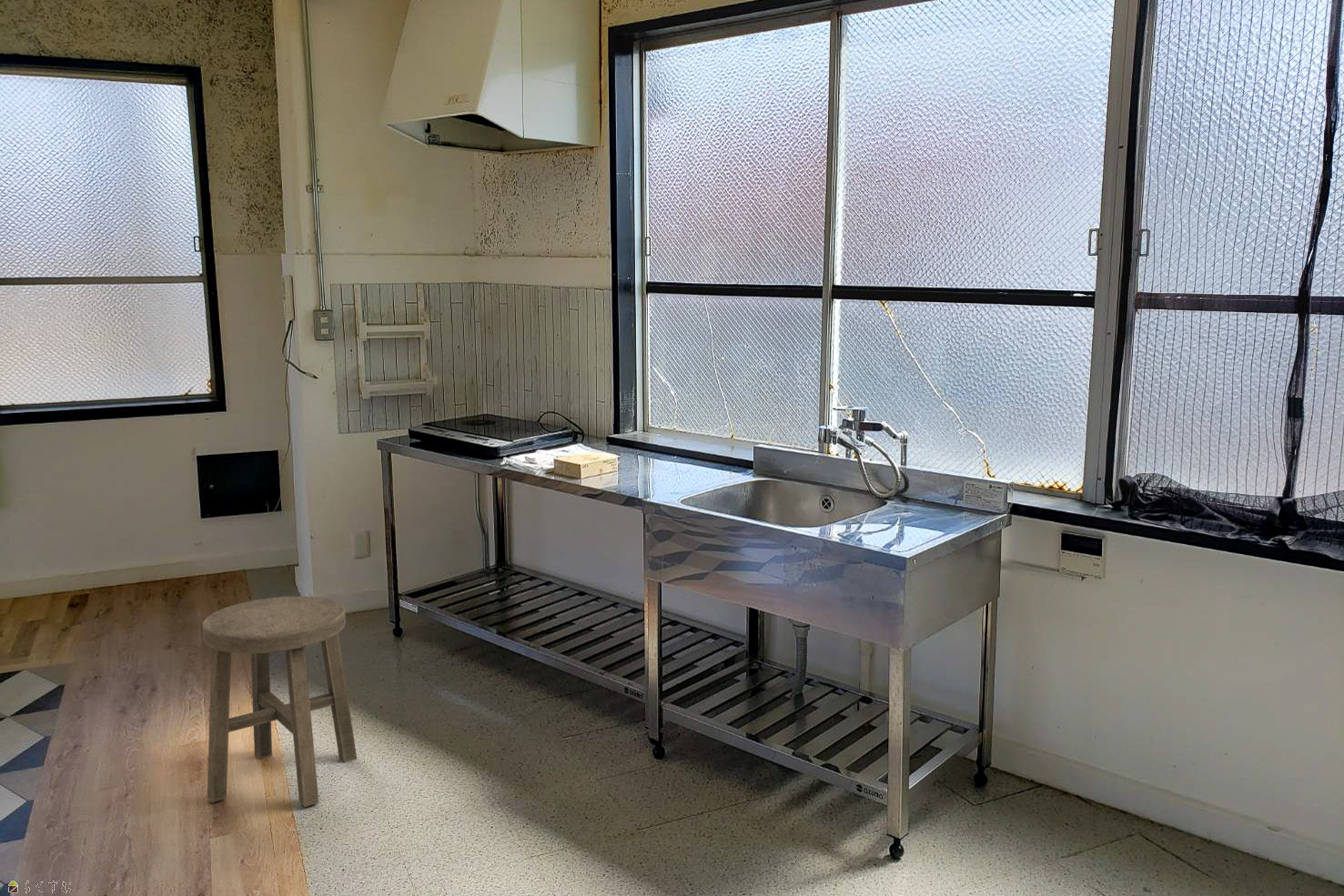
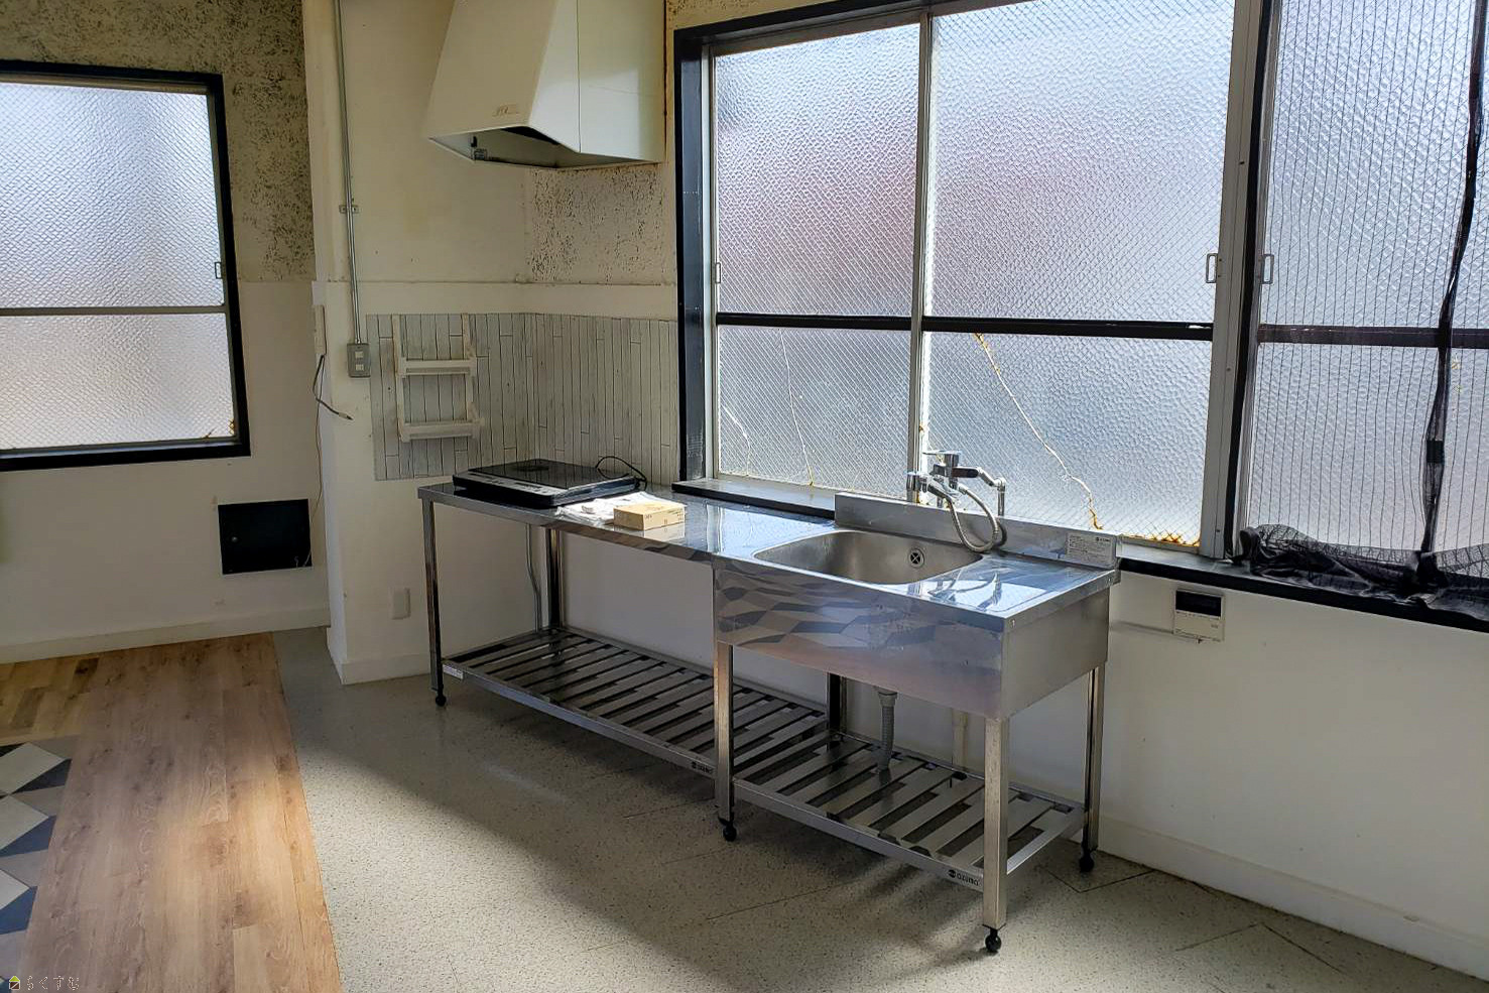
- stool [201,595,358,808]
